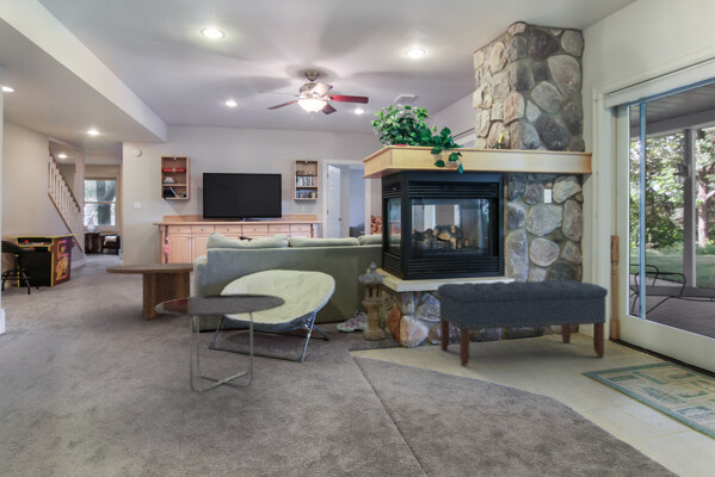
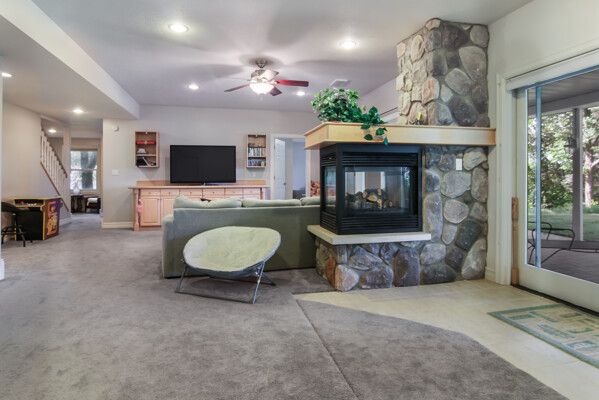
- lantern [357,261,389,342]
- bench [437,279,609,367]
- side table [155,292,286,394]
- coffee table [105,262,195,321]
- sneaker [335,304,368,333]
